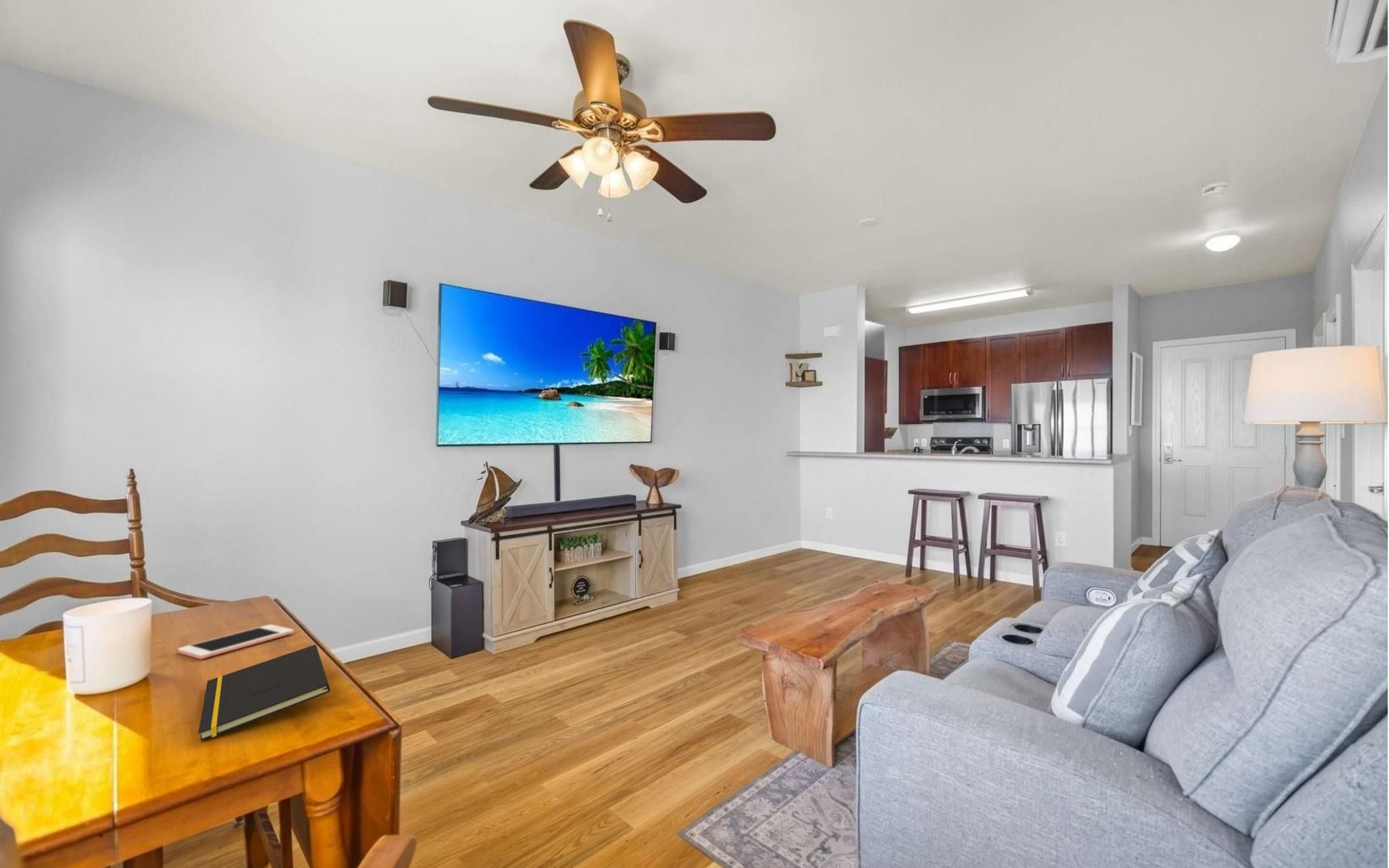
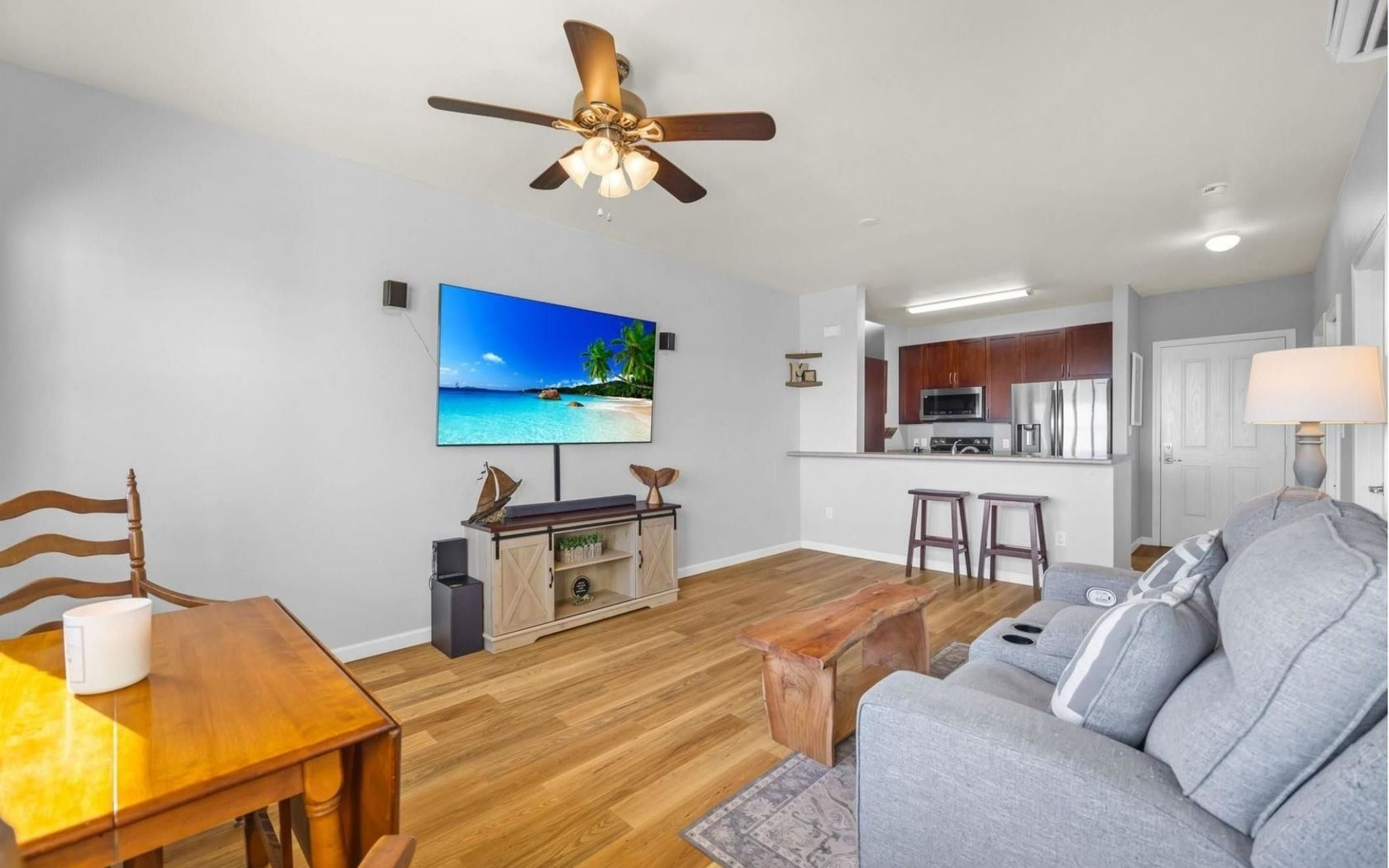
- notepad [198,644,331,742]
- cell phone [177,623,294,660]
